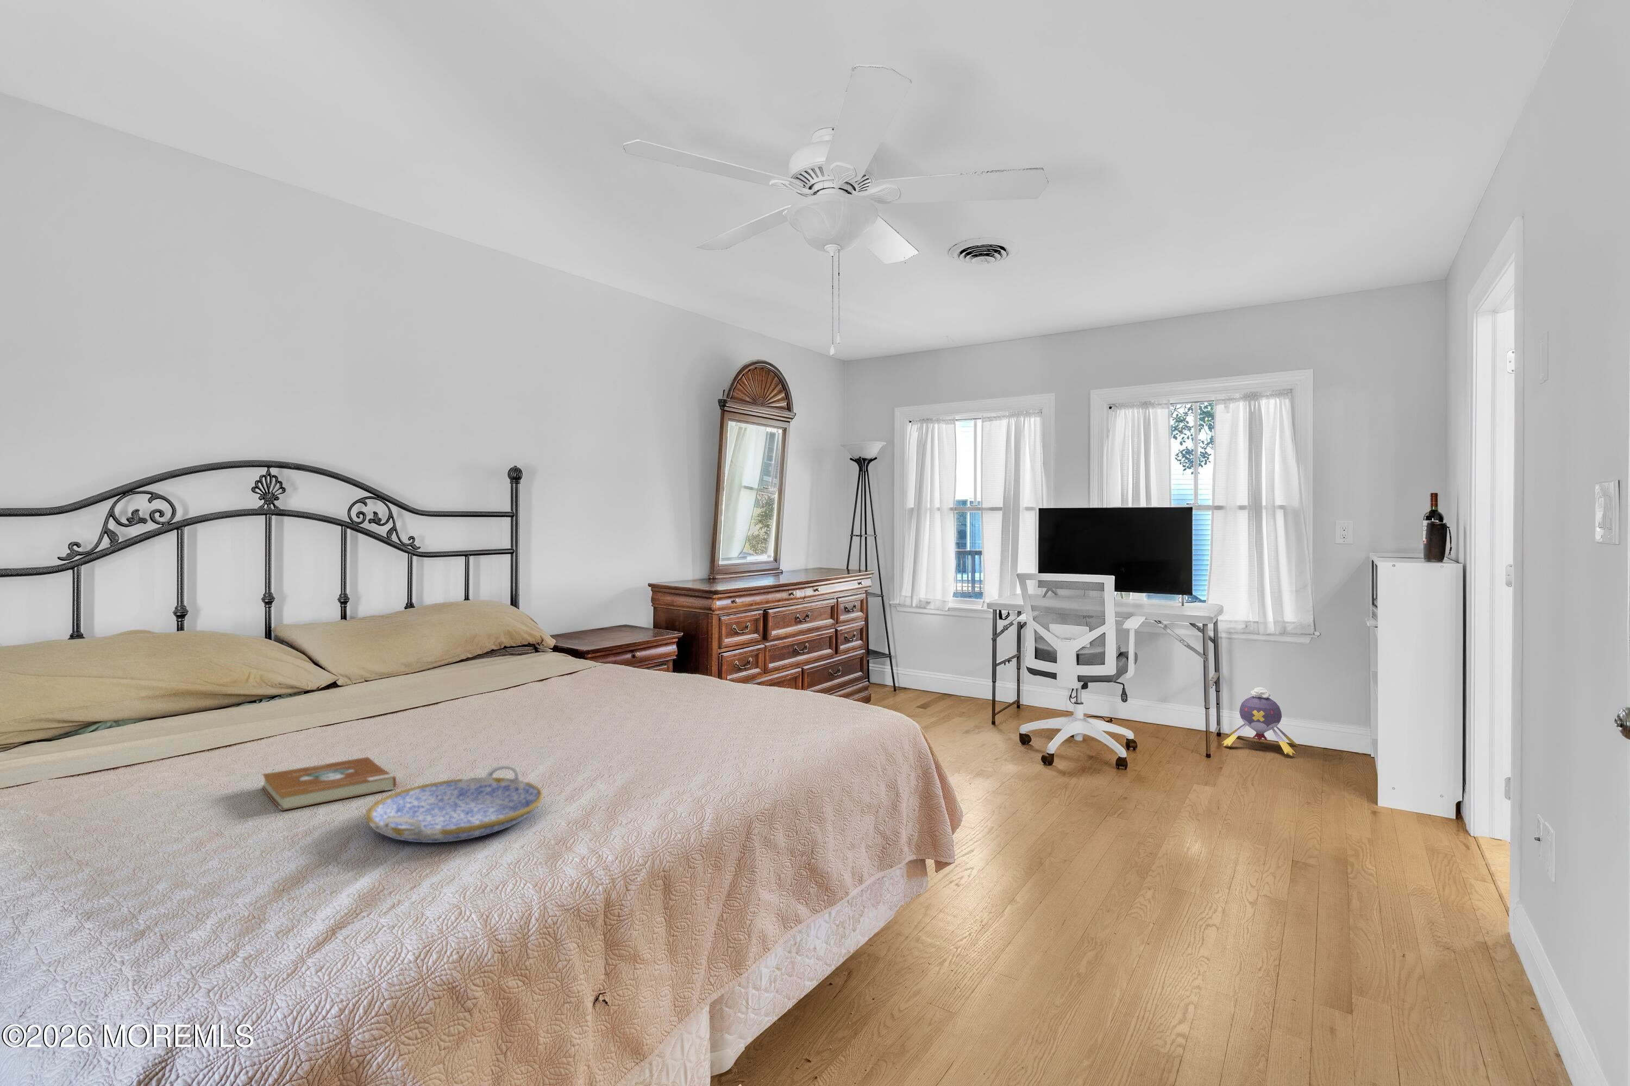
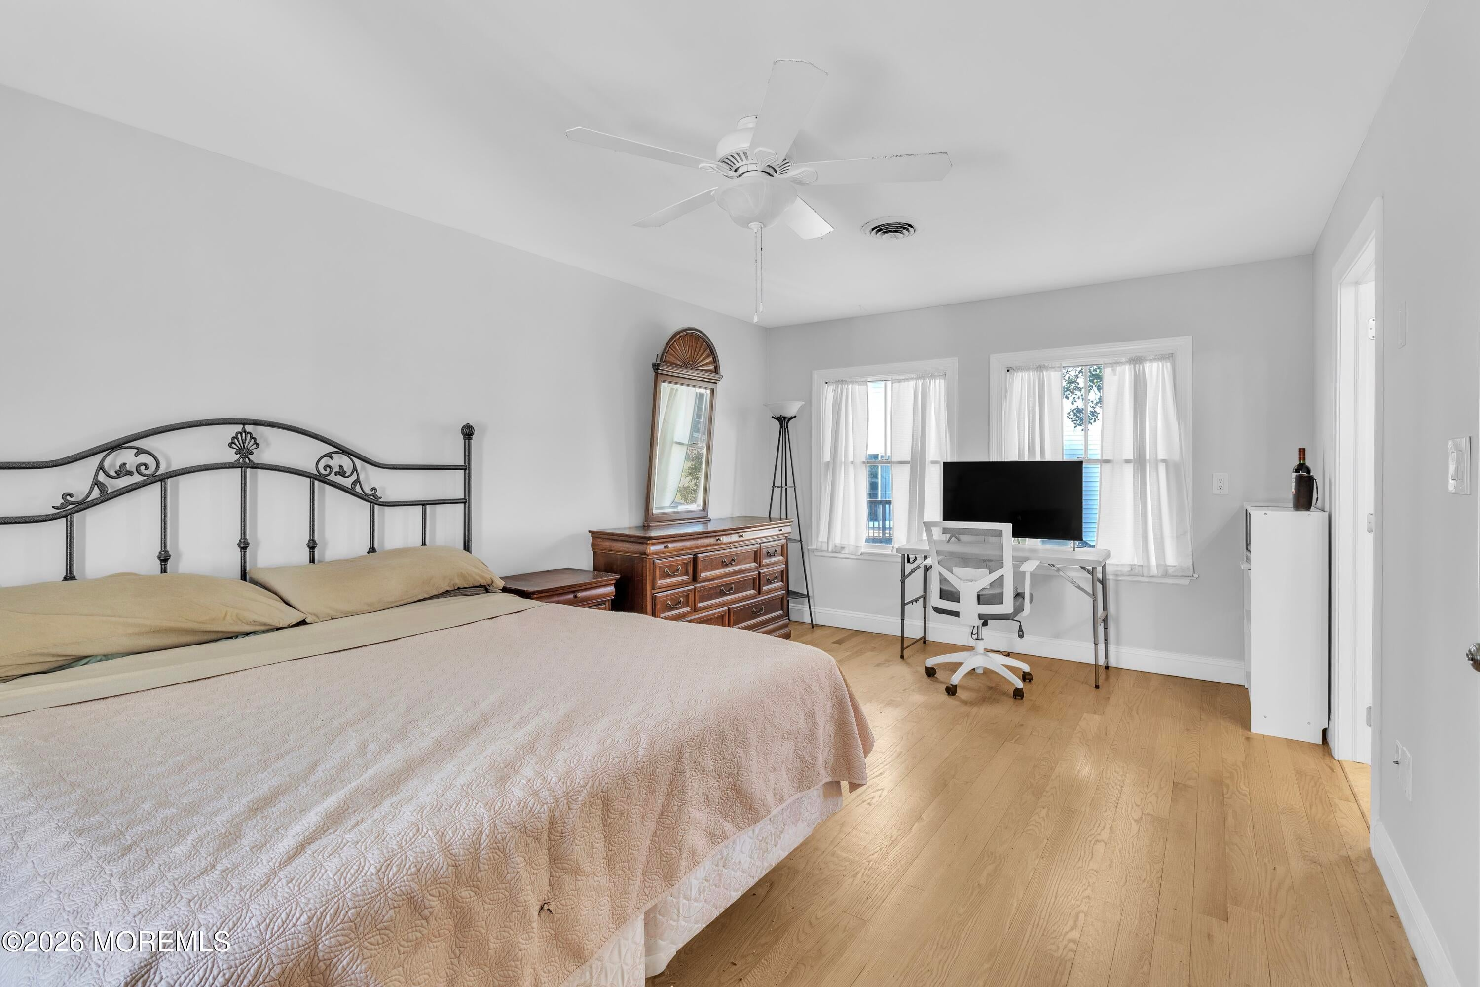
- plush toy [1221,687,1299,756]
- serving tray [365,765,543,844]
- book [261,756,397,811]
